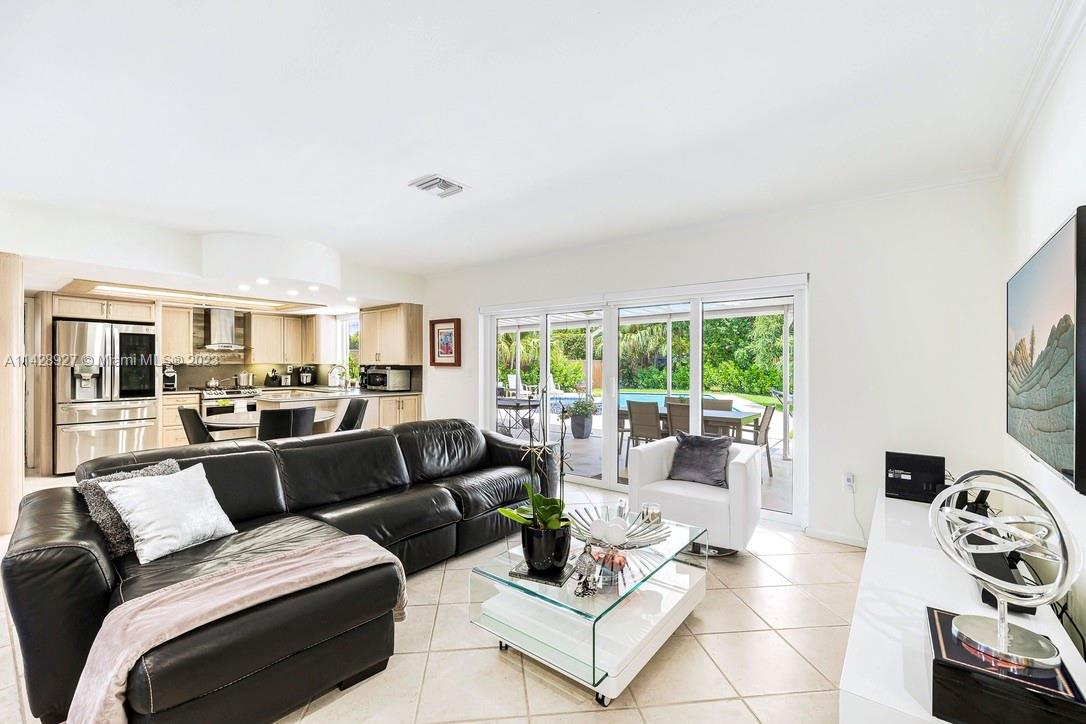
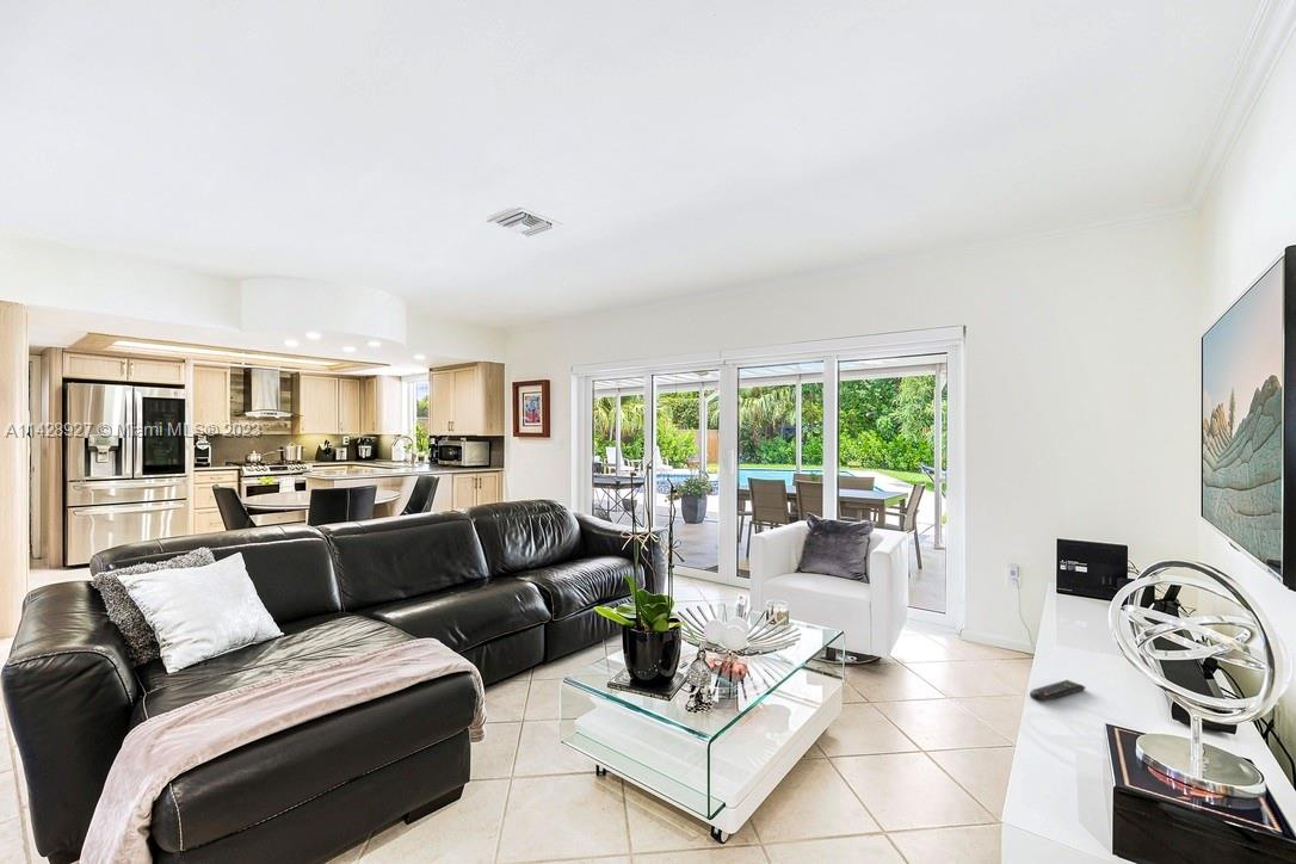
+ remote control [1029,679,1087,704]
